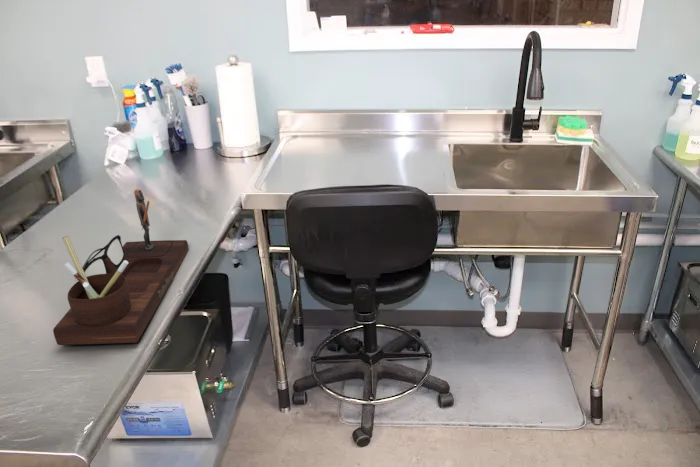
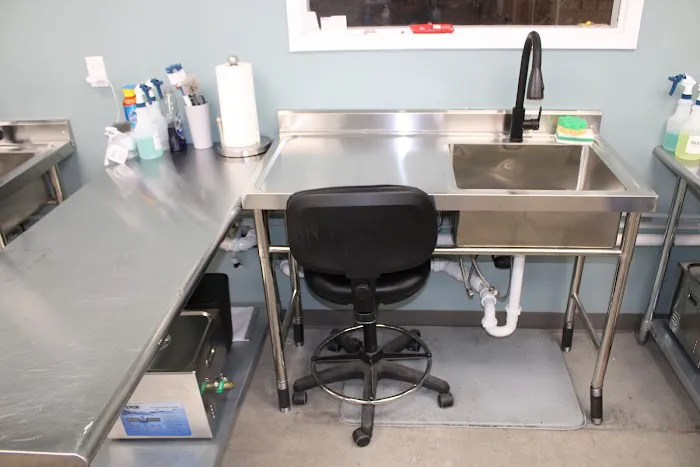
- desk organizer [52,188,190,346]
